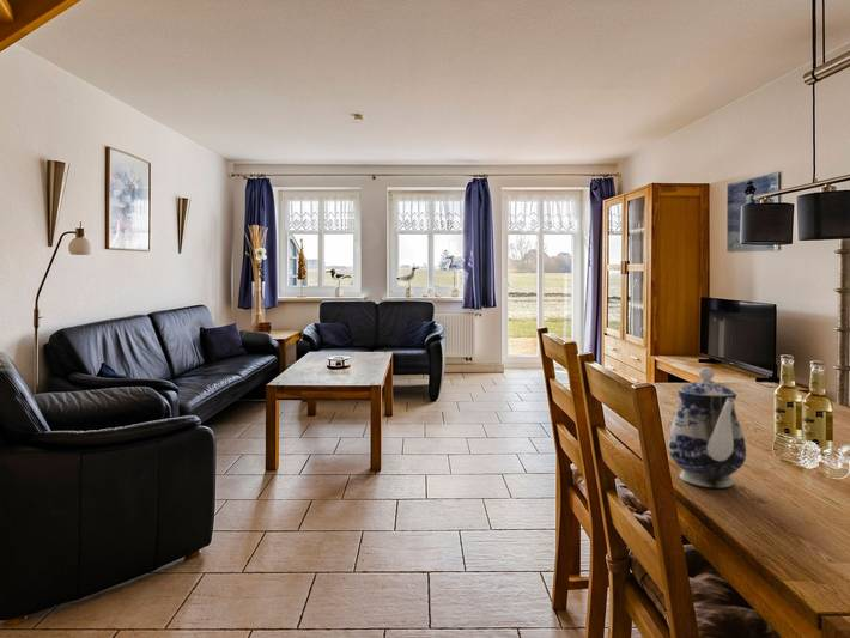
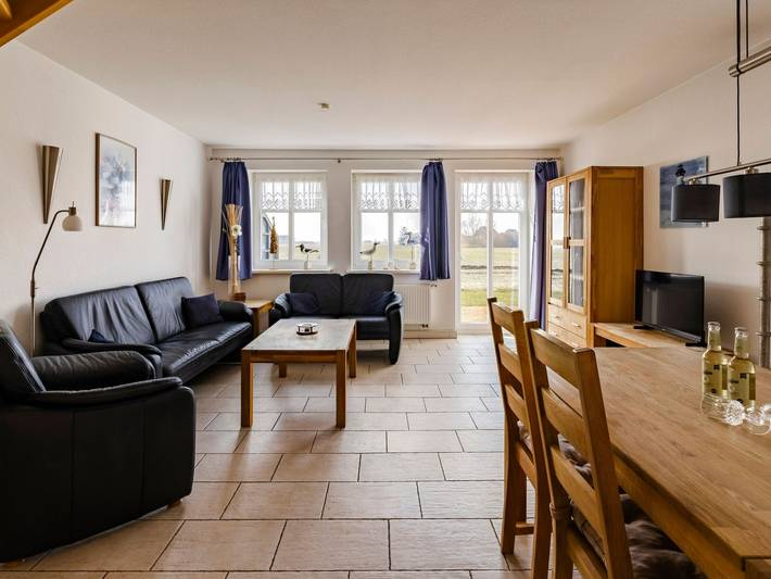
- teapot [667,366,747,488]
